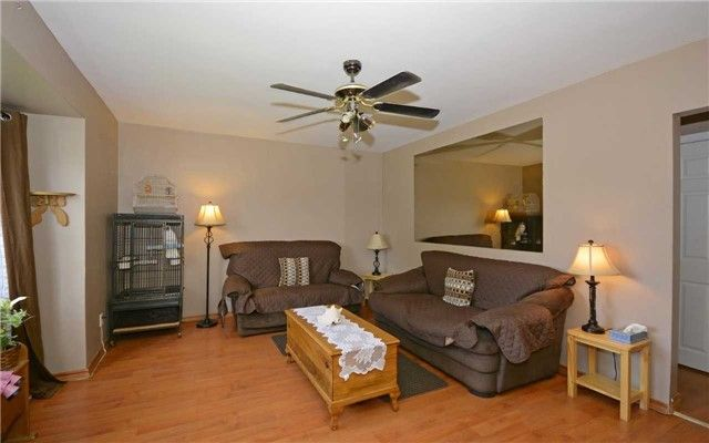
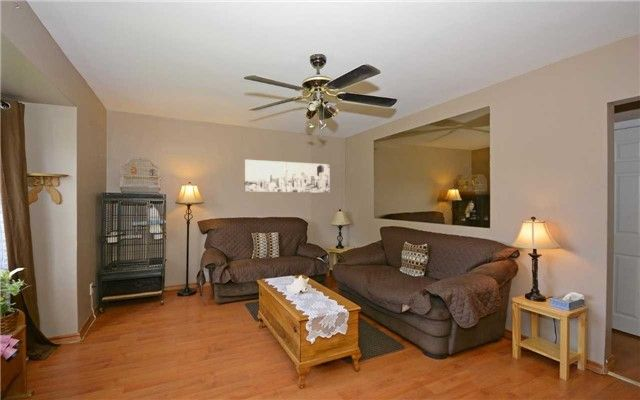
+ wall art [244,159,331,194]
